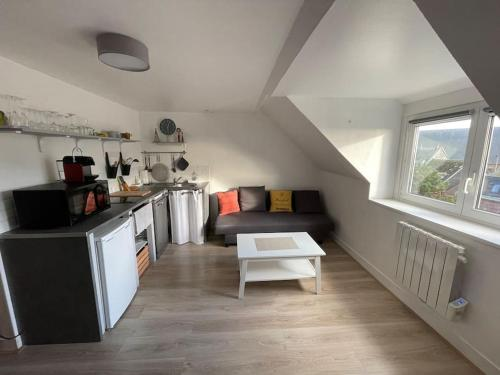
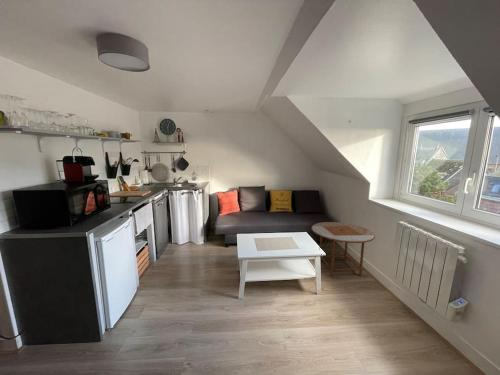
+ side table [310,221,376,277]
